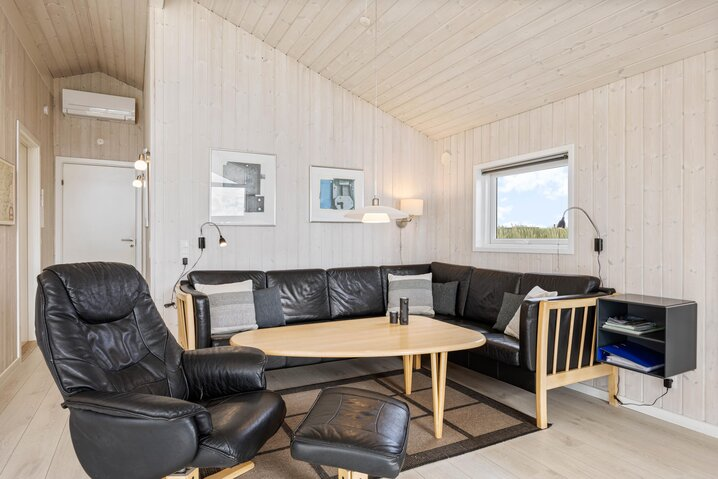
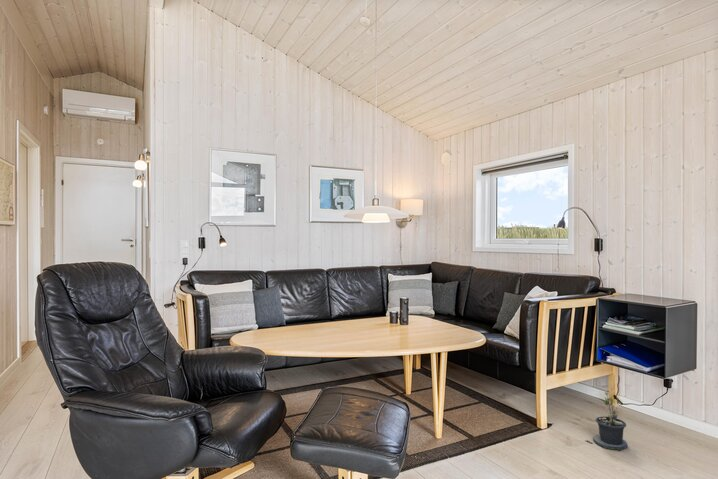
+ potted plant [585,391,629,452]
